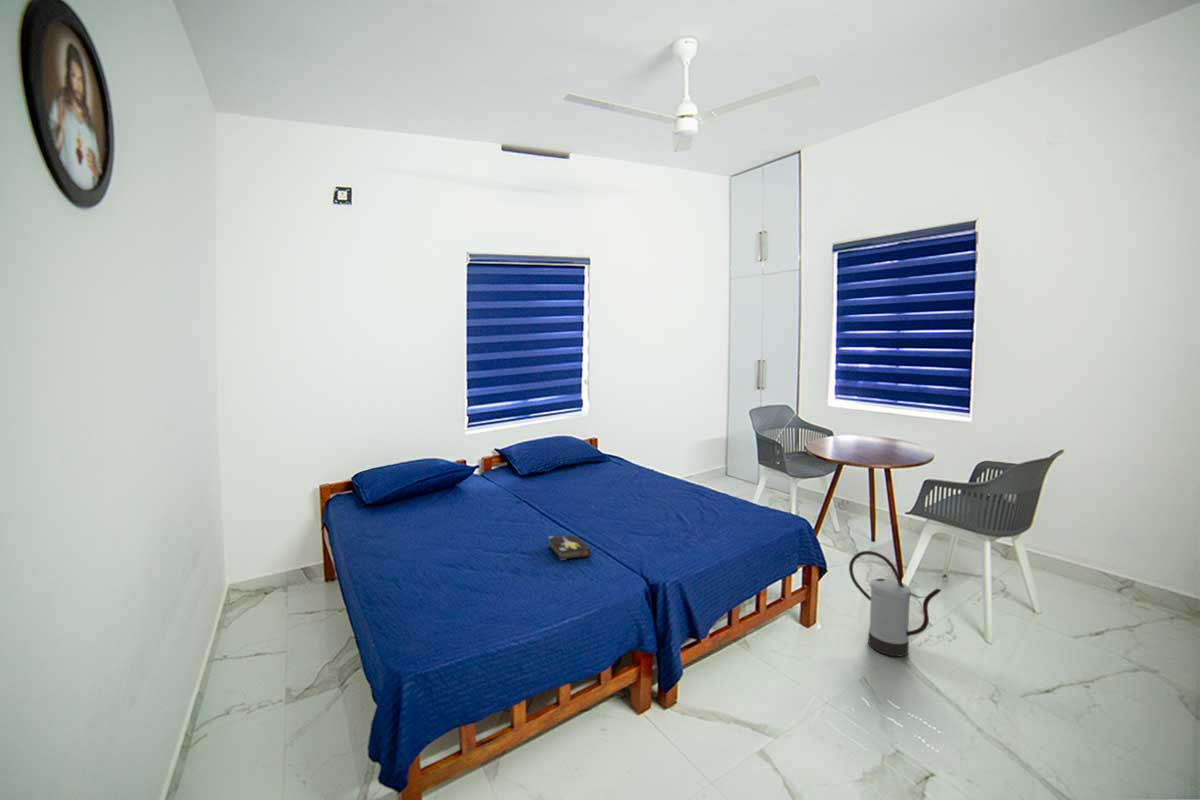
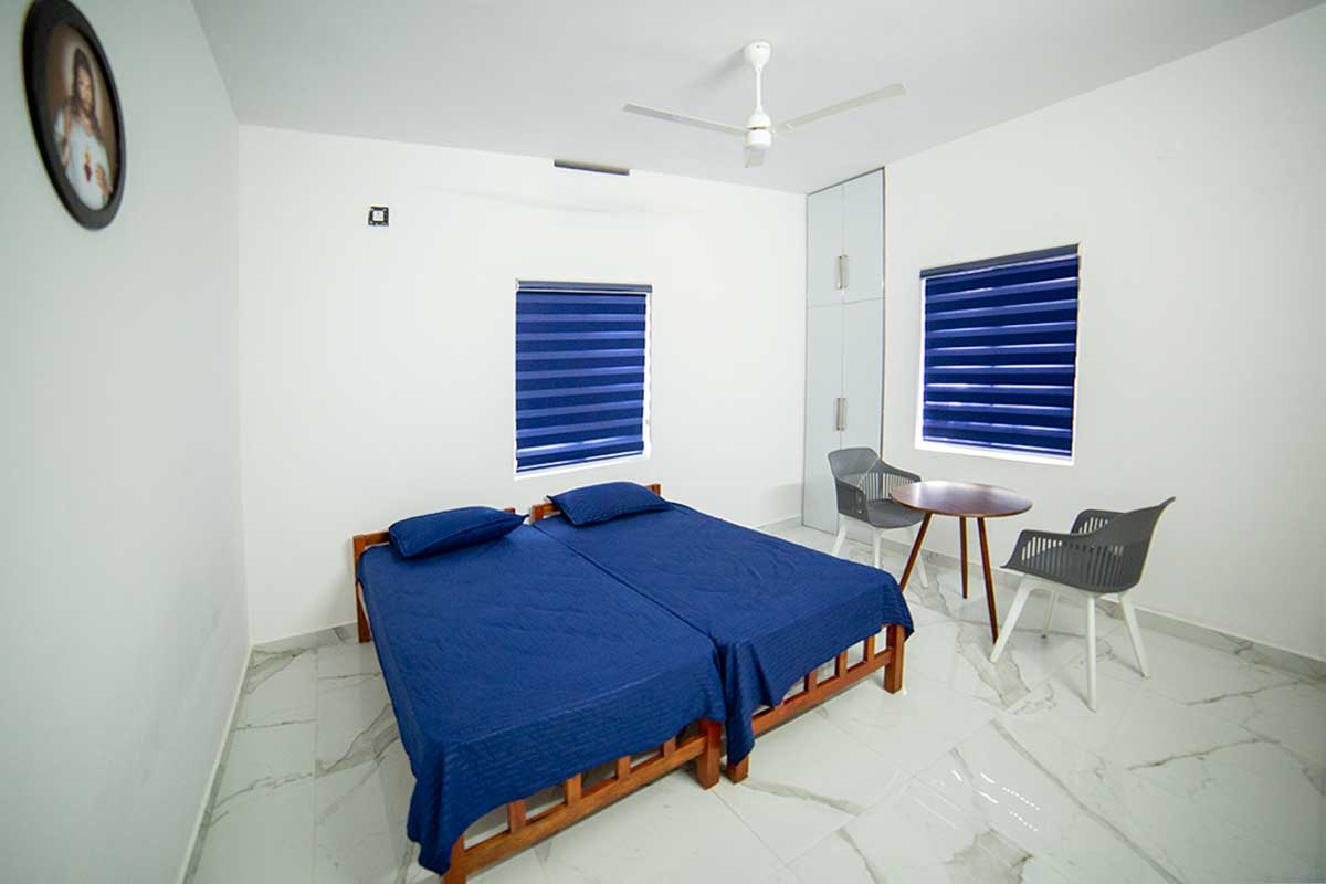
- hardback book [547,534,591,561]
- watering can [848,550,943,658]
